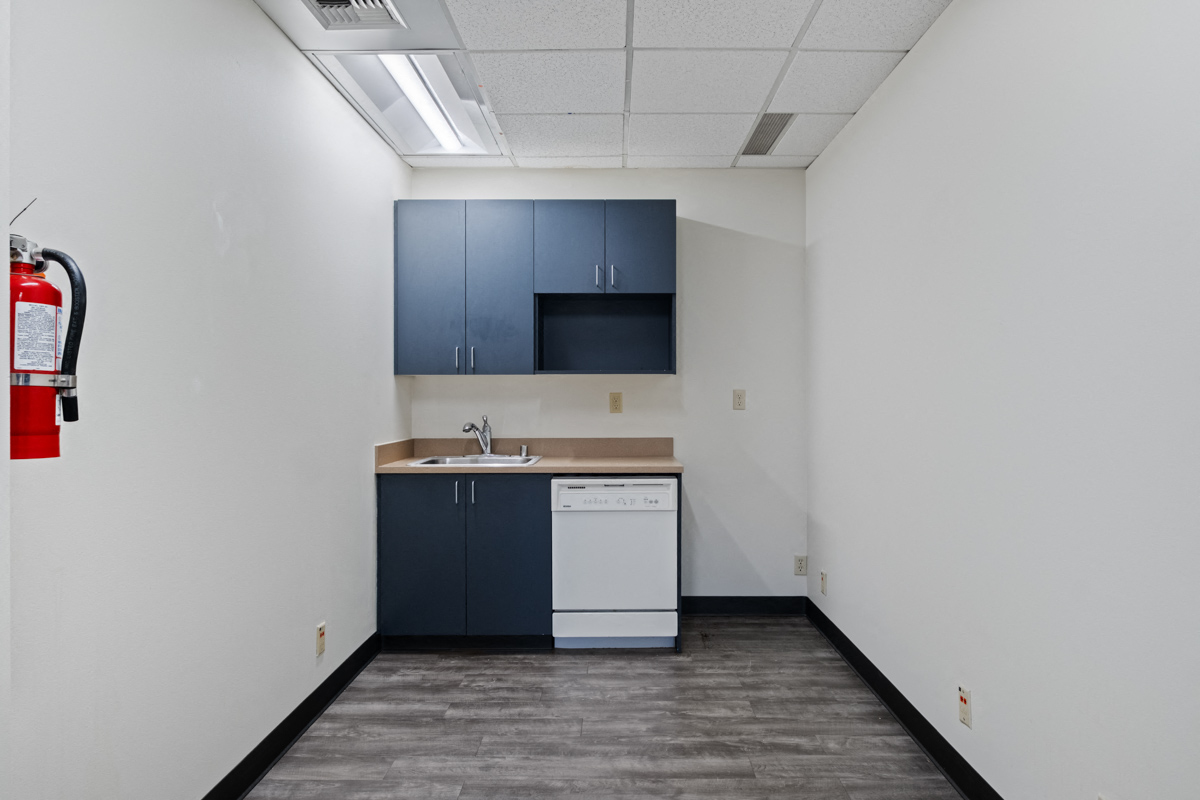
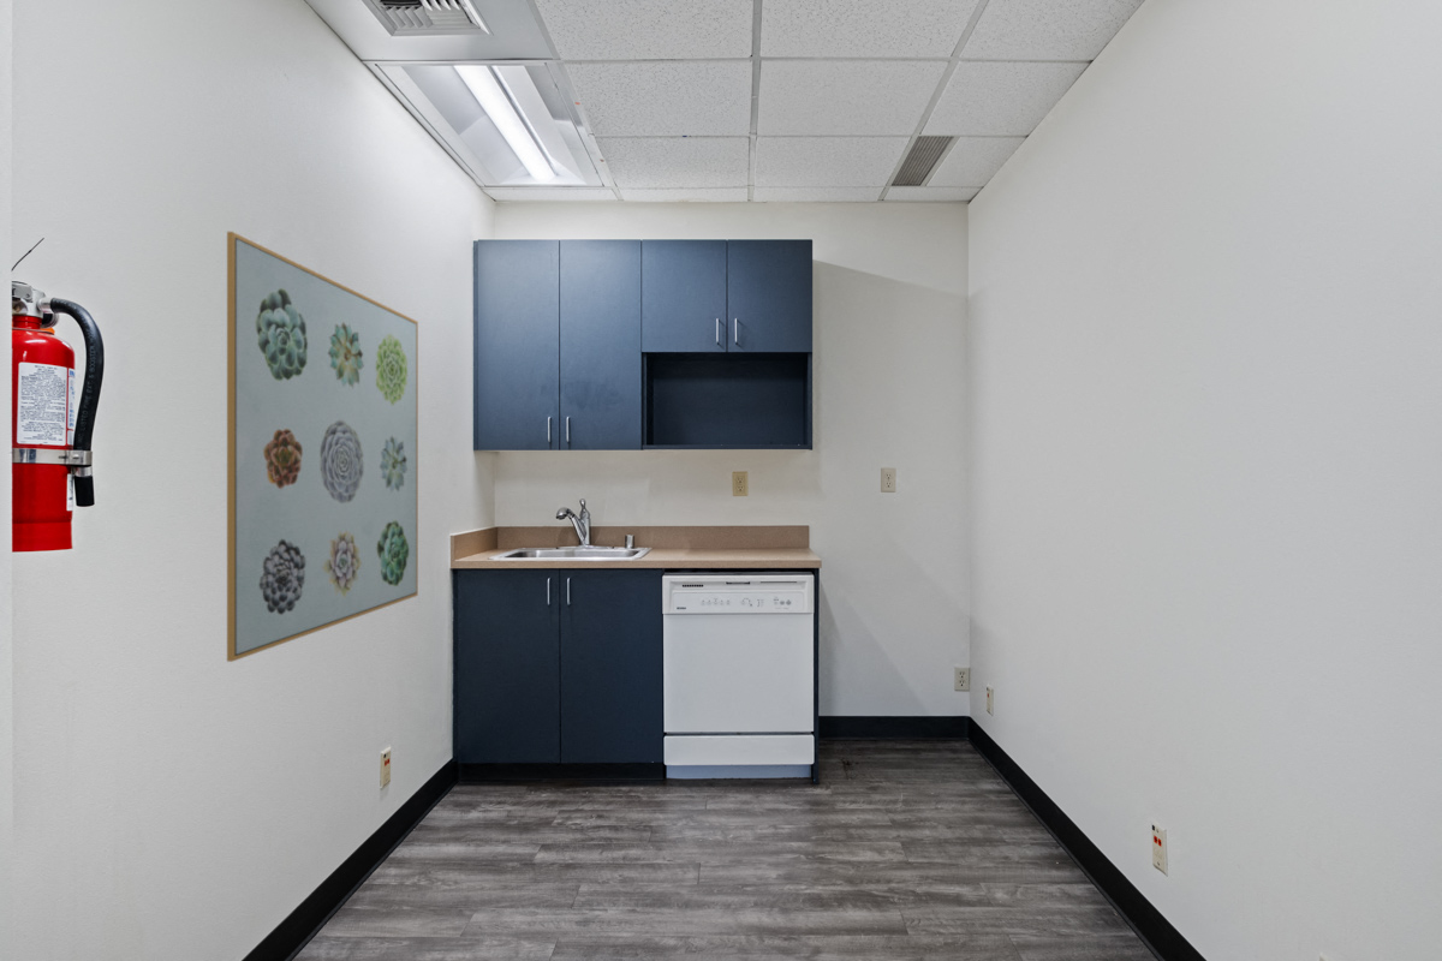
+ wall art [226,231,419,663]
